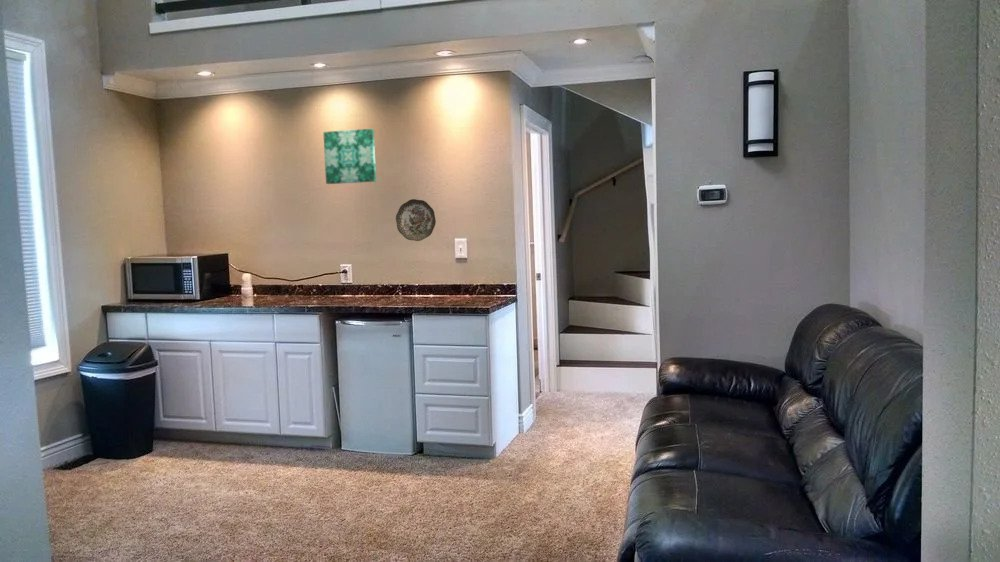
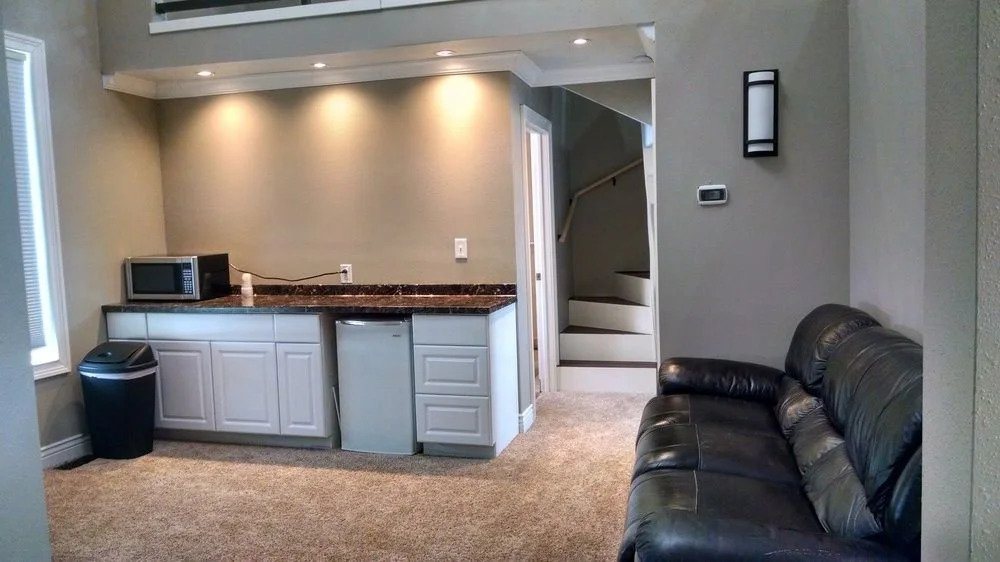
- decorative plate [395,198,437,242]
- wall art [322,128,377,185]
